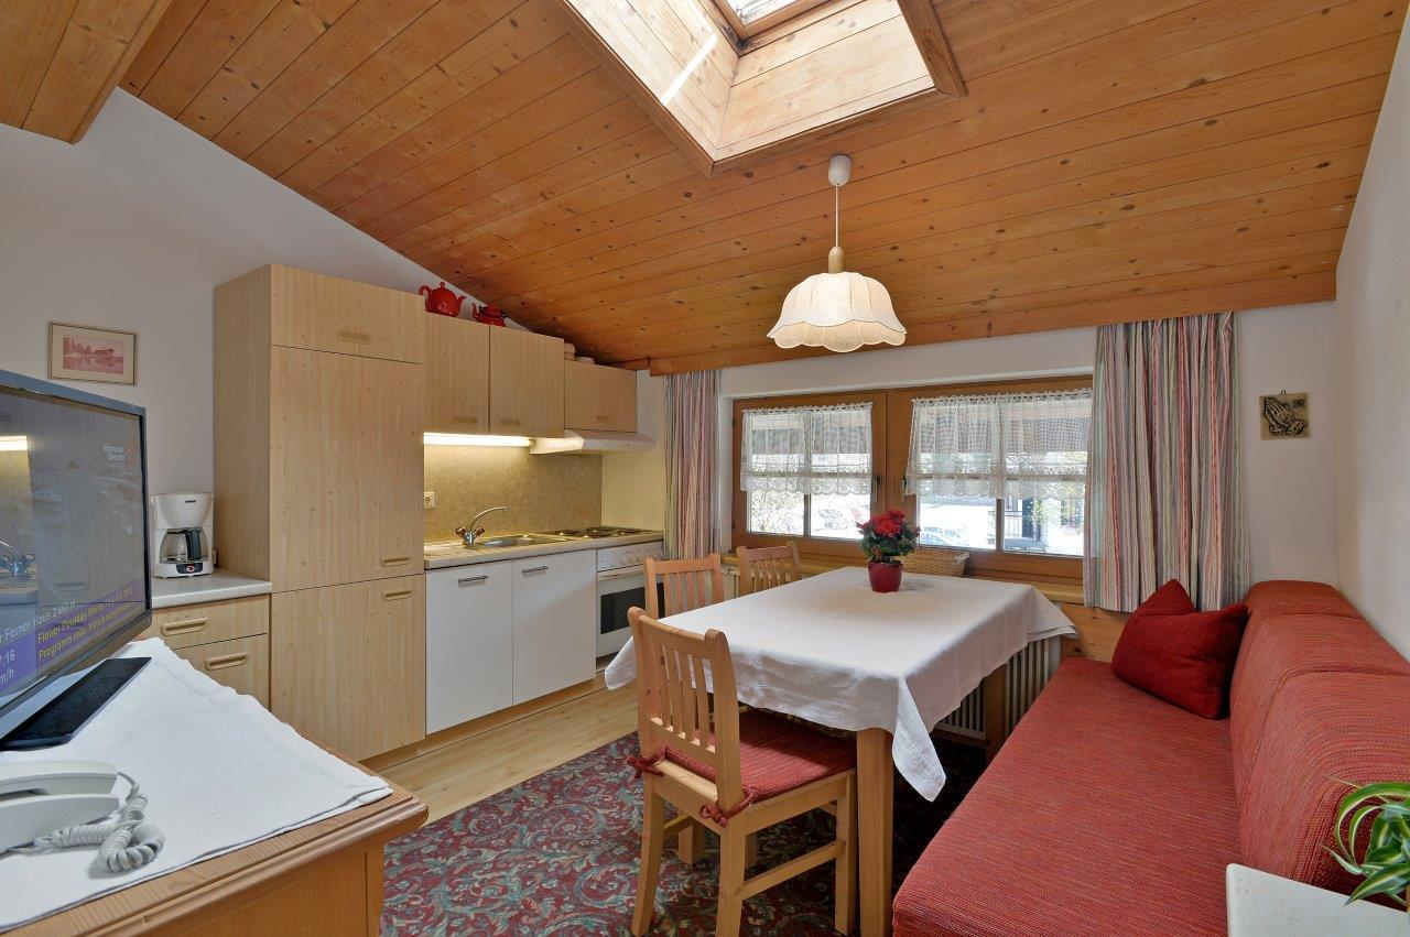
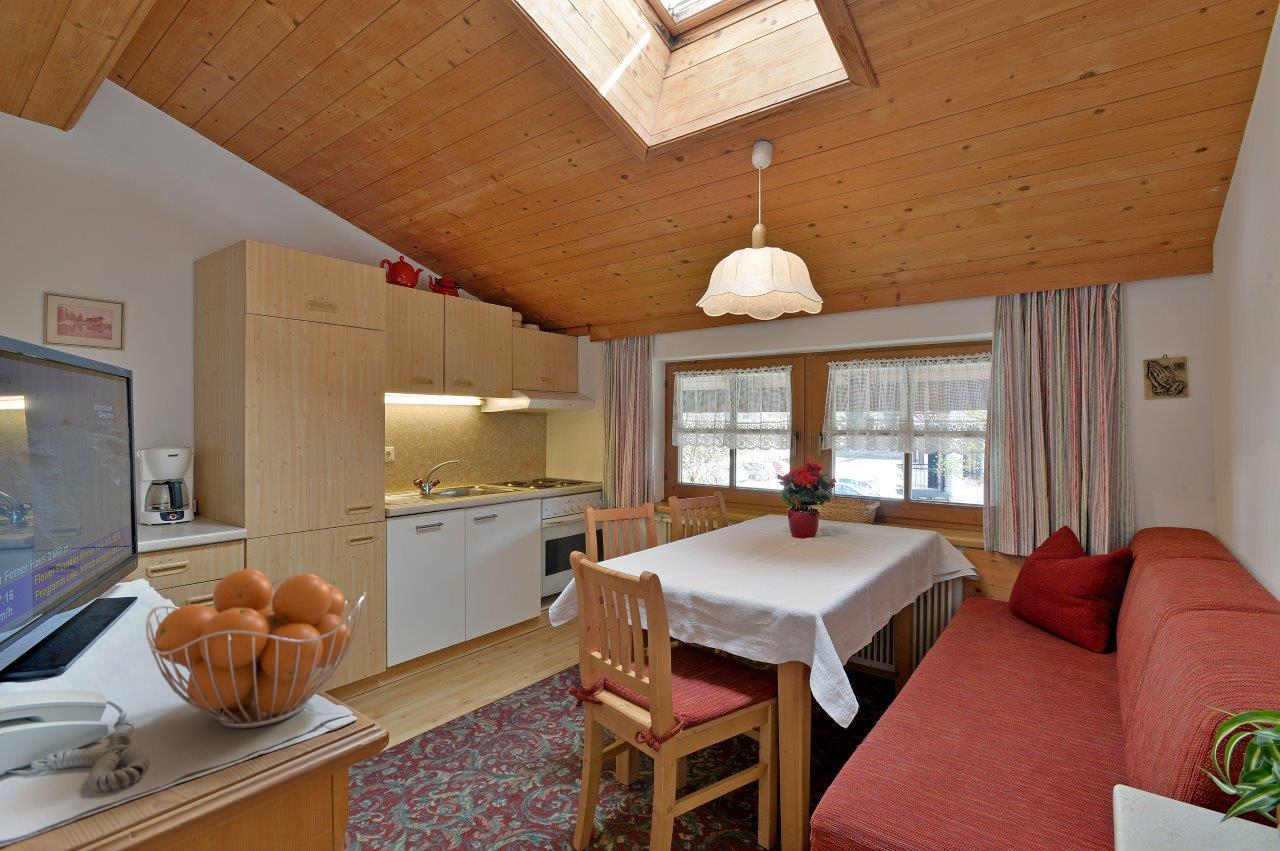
+ fruit basket [145,568,368,730]
